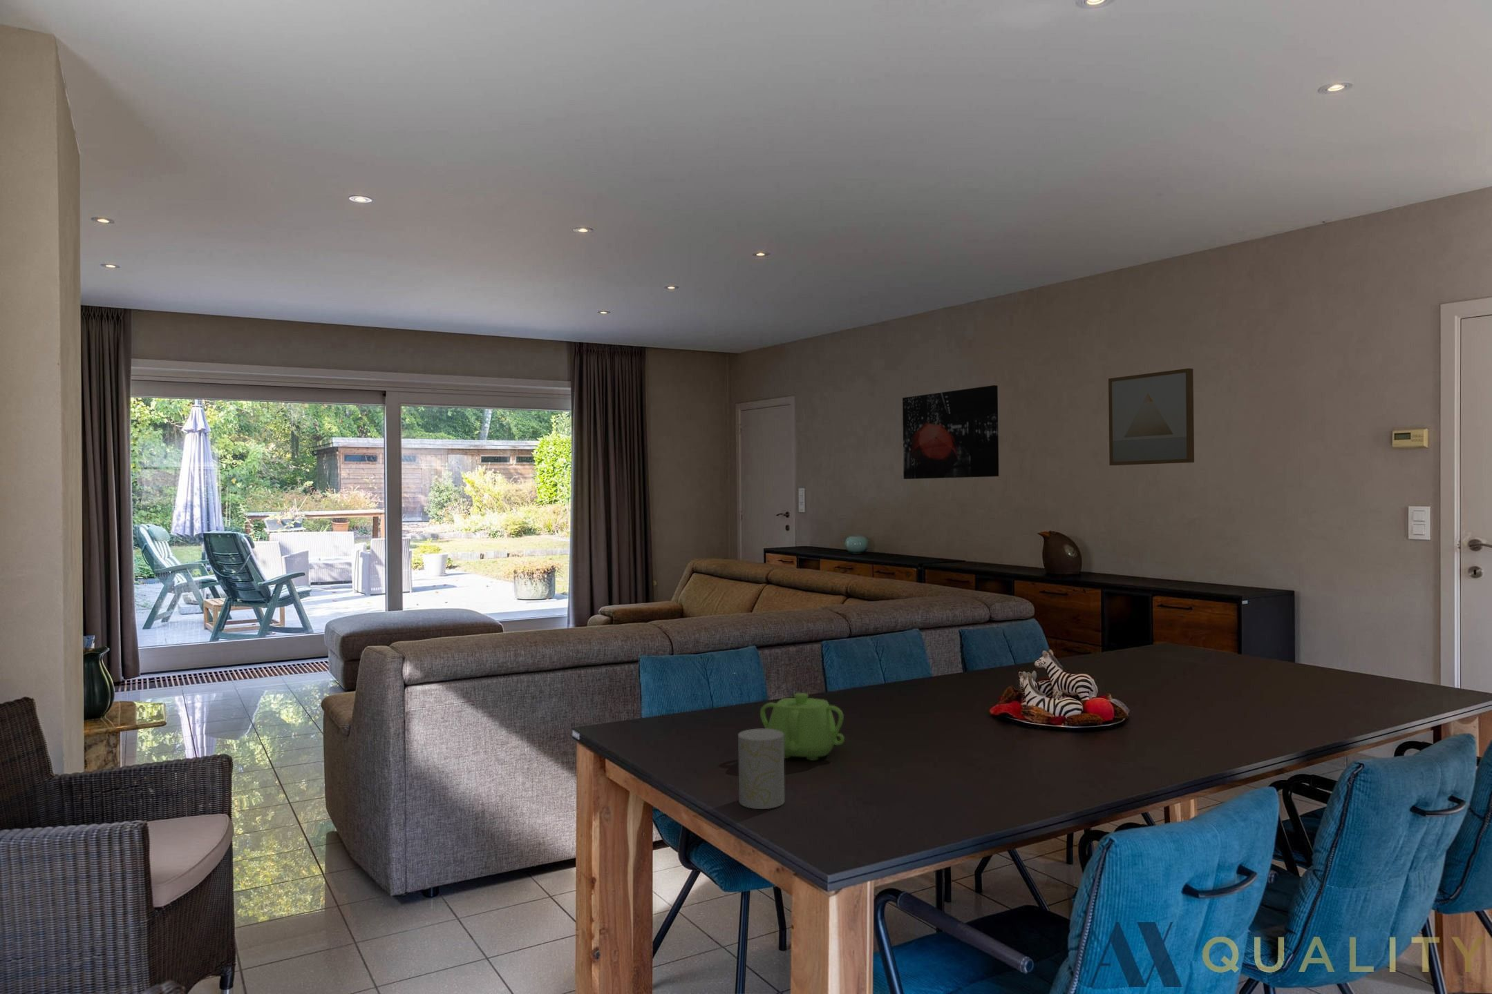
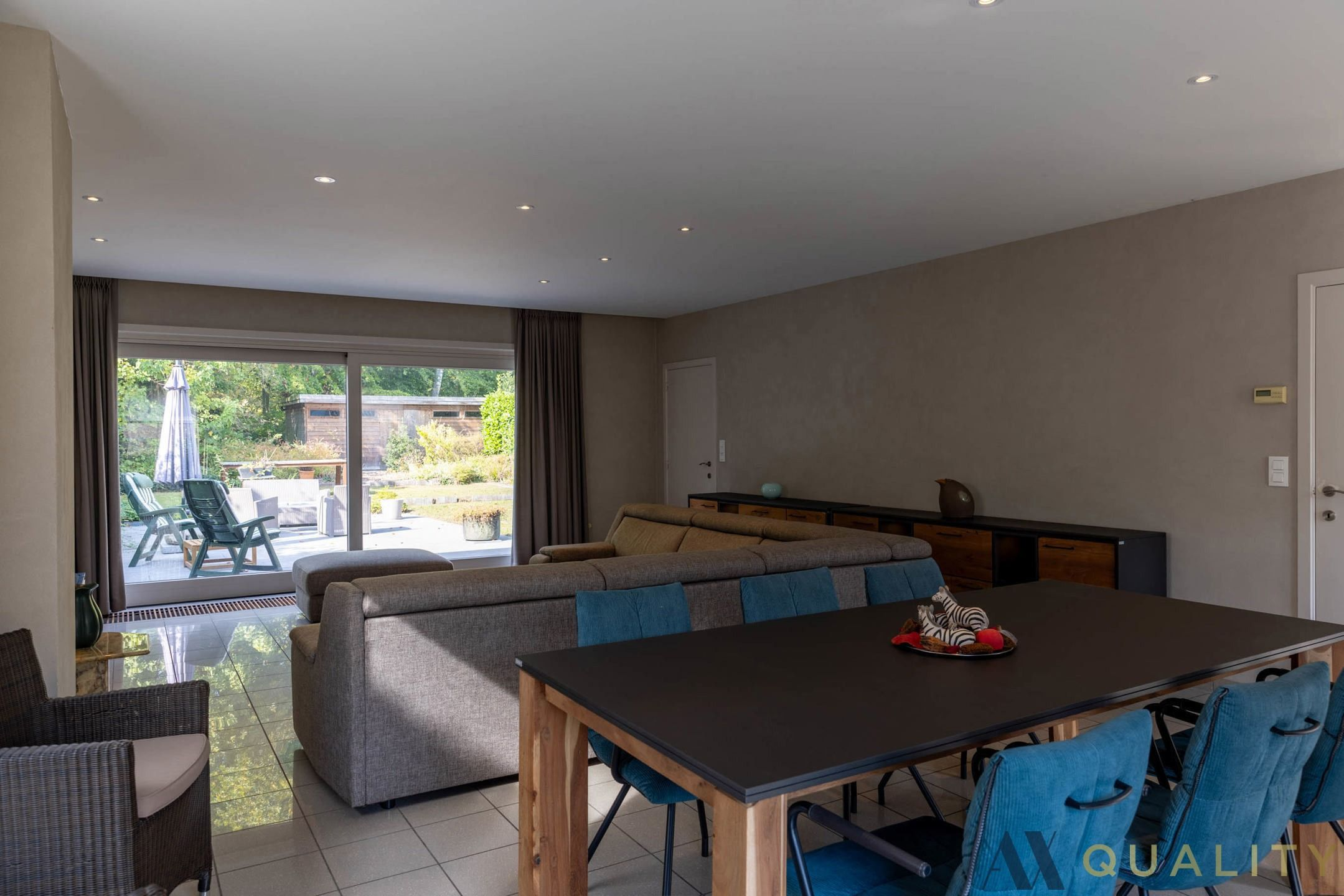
- teapot [759,692,845,761]
- wall art [1108,368,1194,466]
- wall art [901,385,999,479]
- cup [737,728,785,810]
